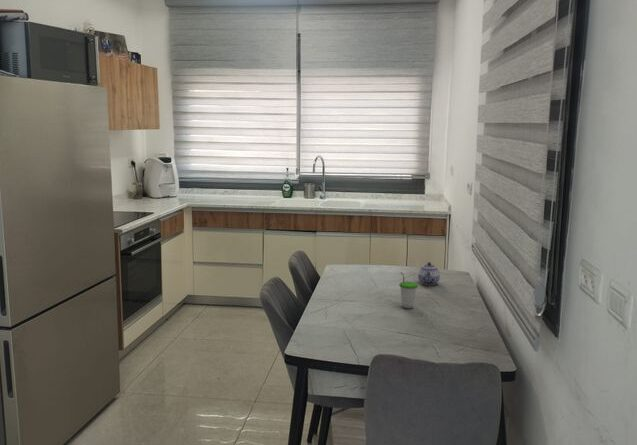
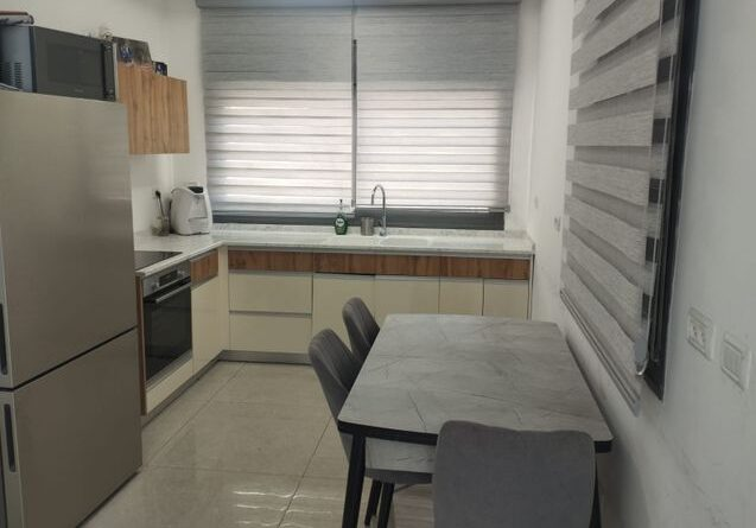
- cup [398,271,419,310]
- teapot [417,261,441,286]
